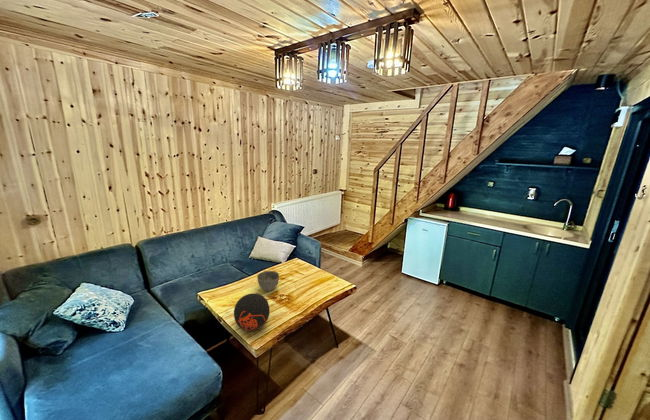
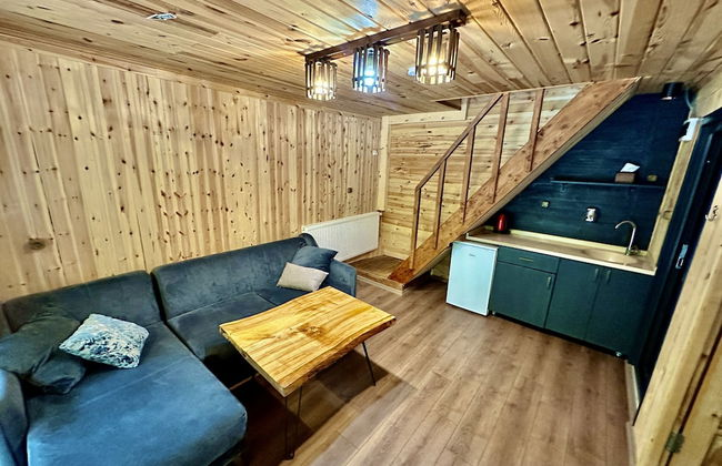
- bowl [256,270,280,292]
- decorative ball [233,292,271,332]
